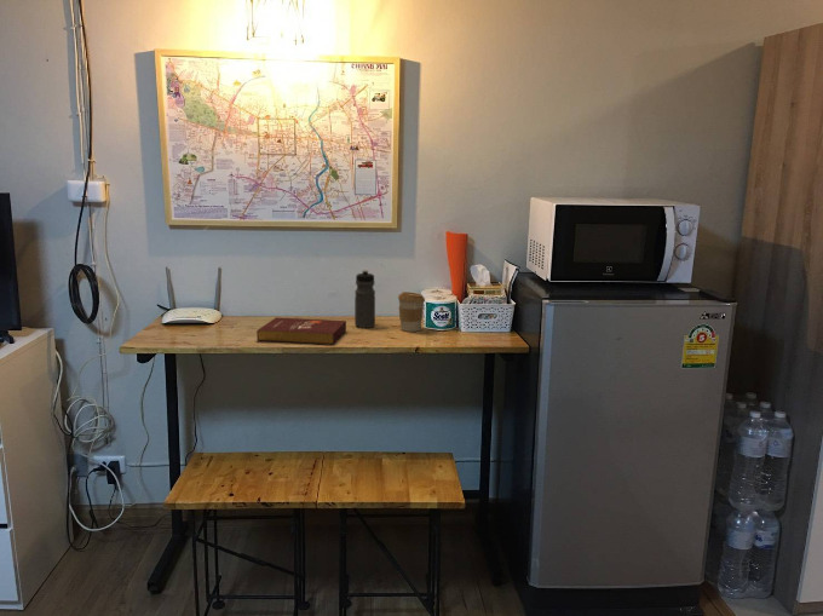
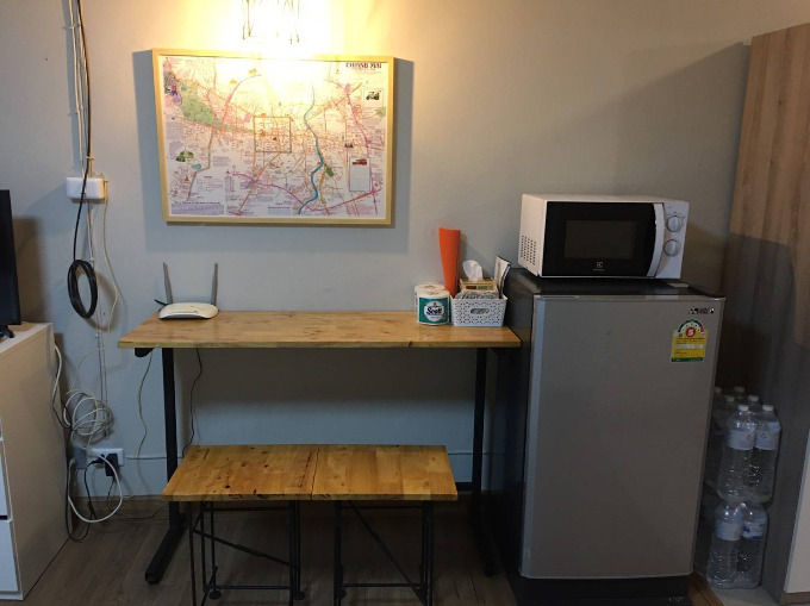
- water bottle [353,269,376,329]
- book [255,316,347,346]
- coffee cup [397,290,426,333]
